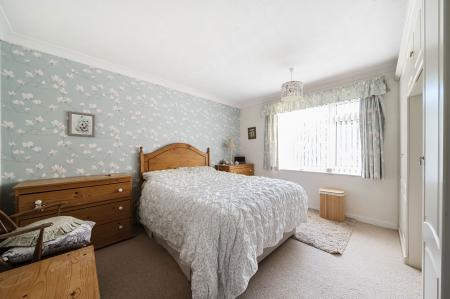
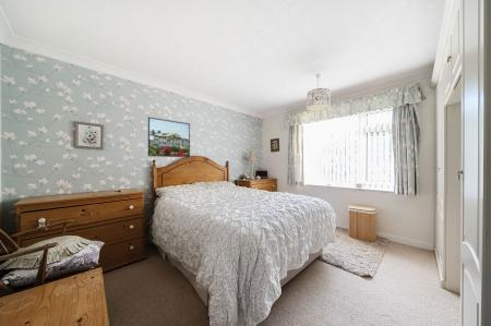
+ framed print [147,117,191,158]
